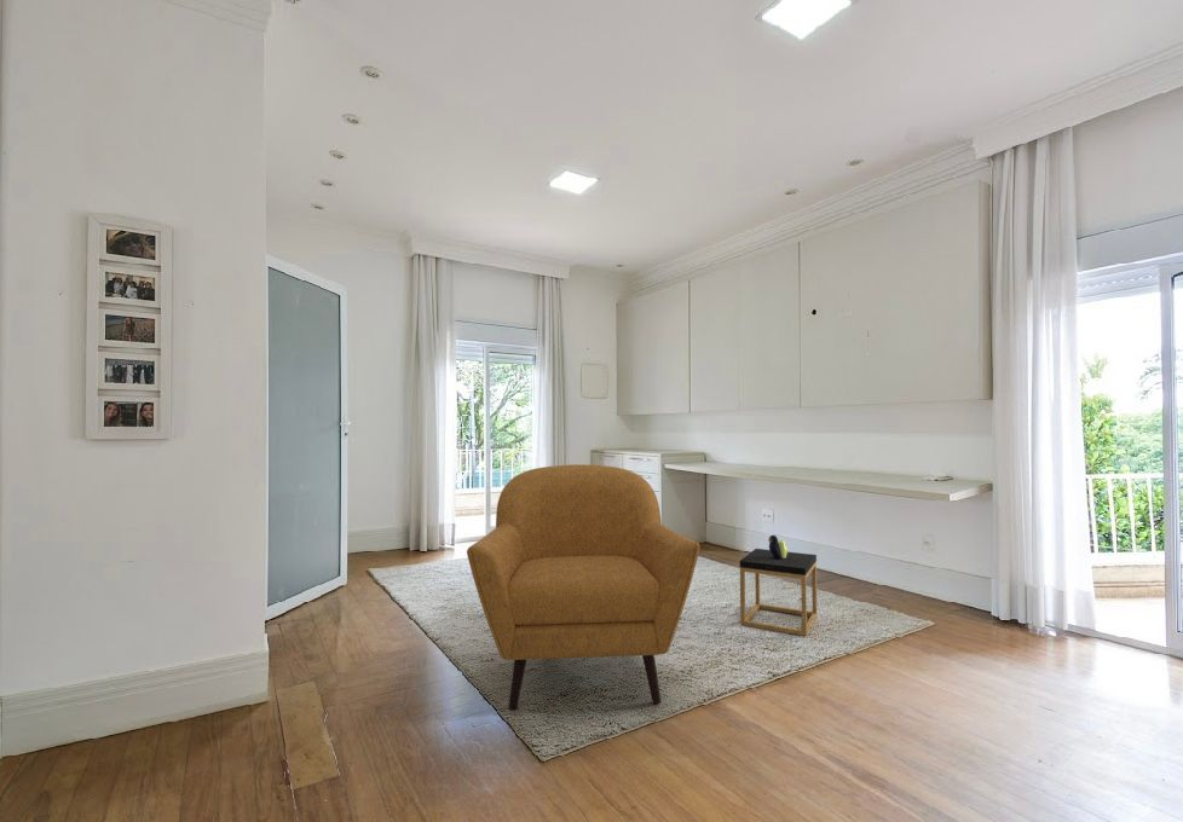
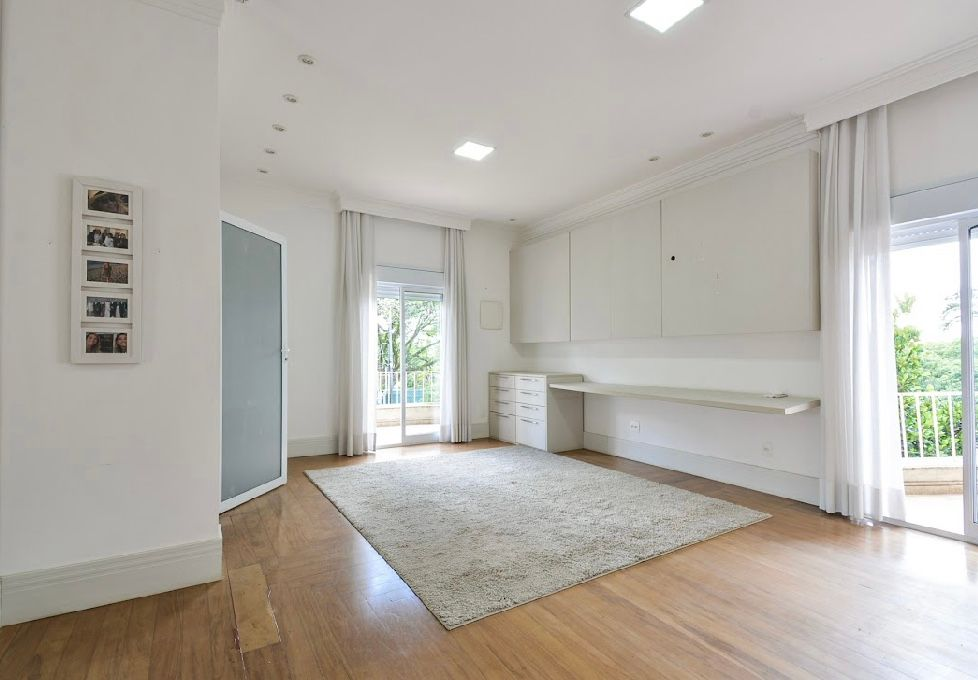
- armchair [466,463,702,711]
- side table [739,534,818,637]
